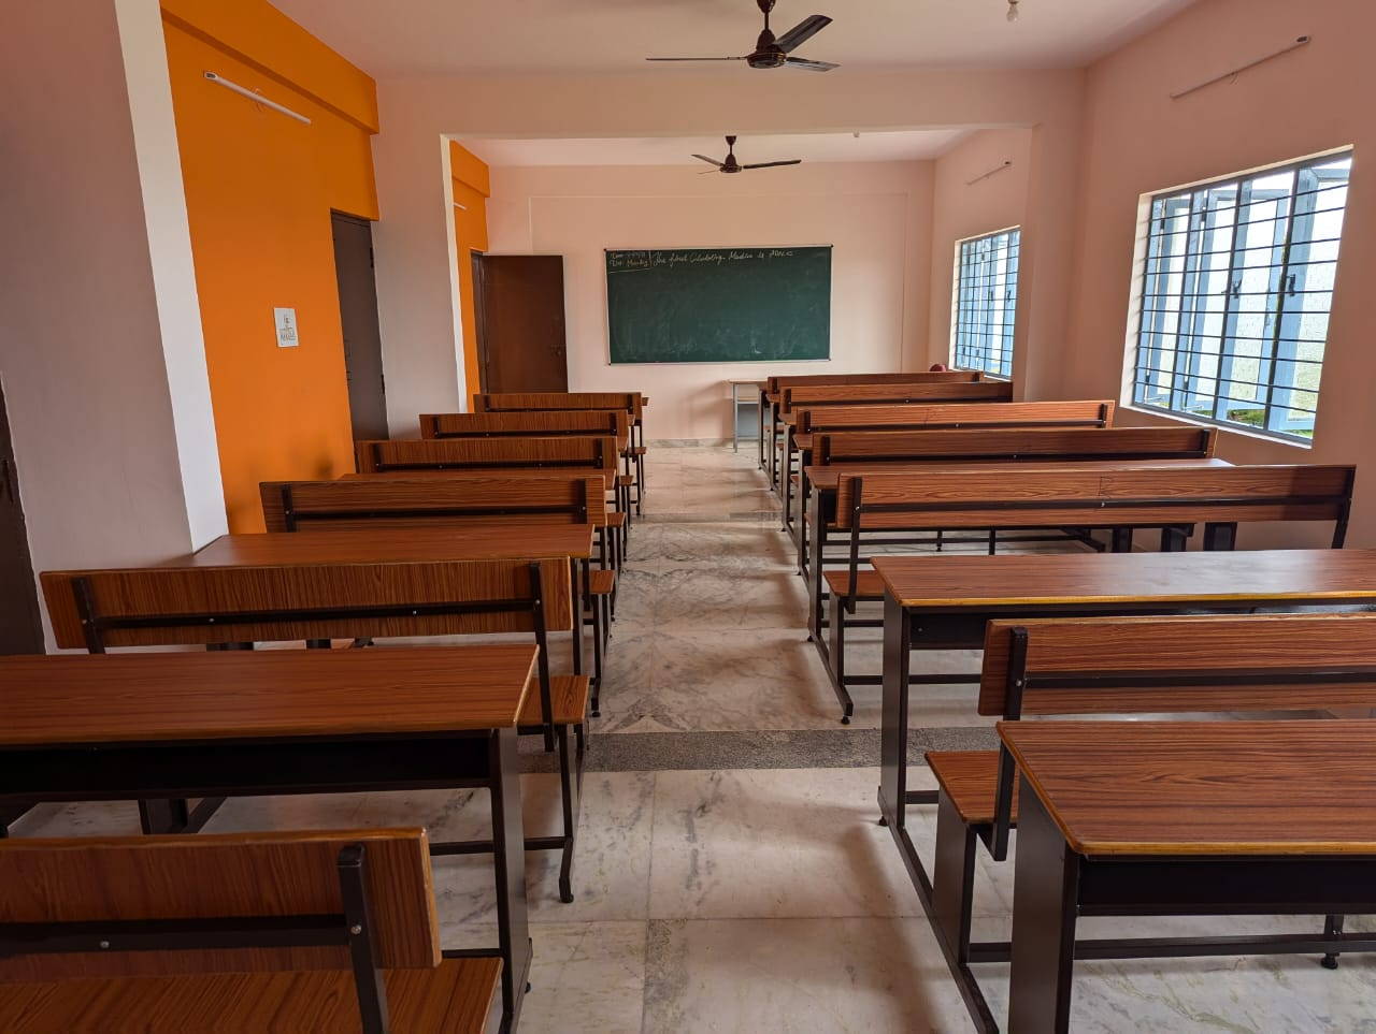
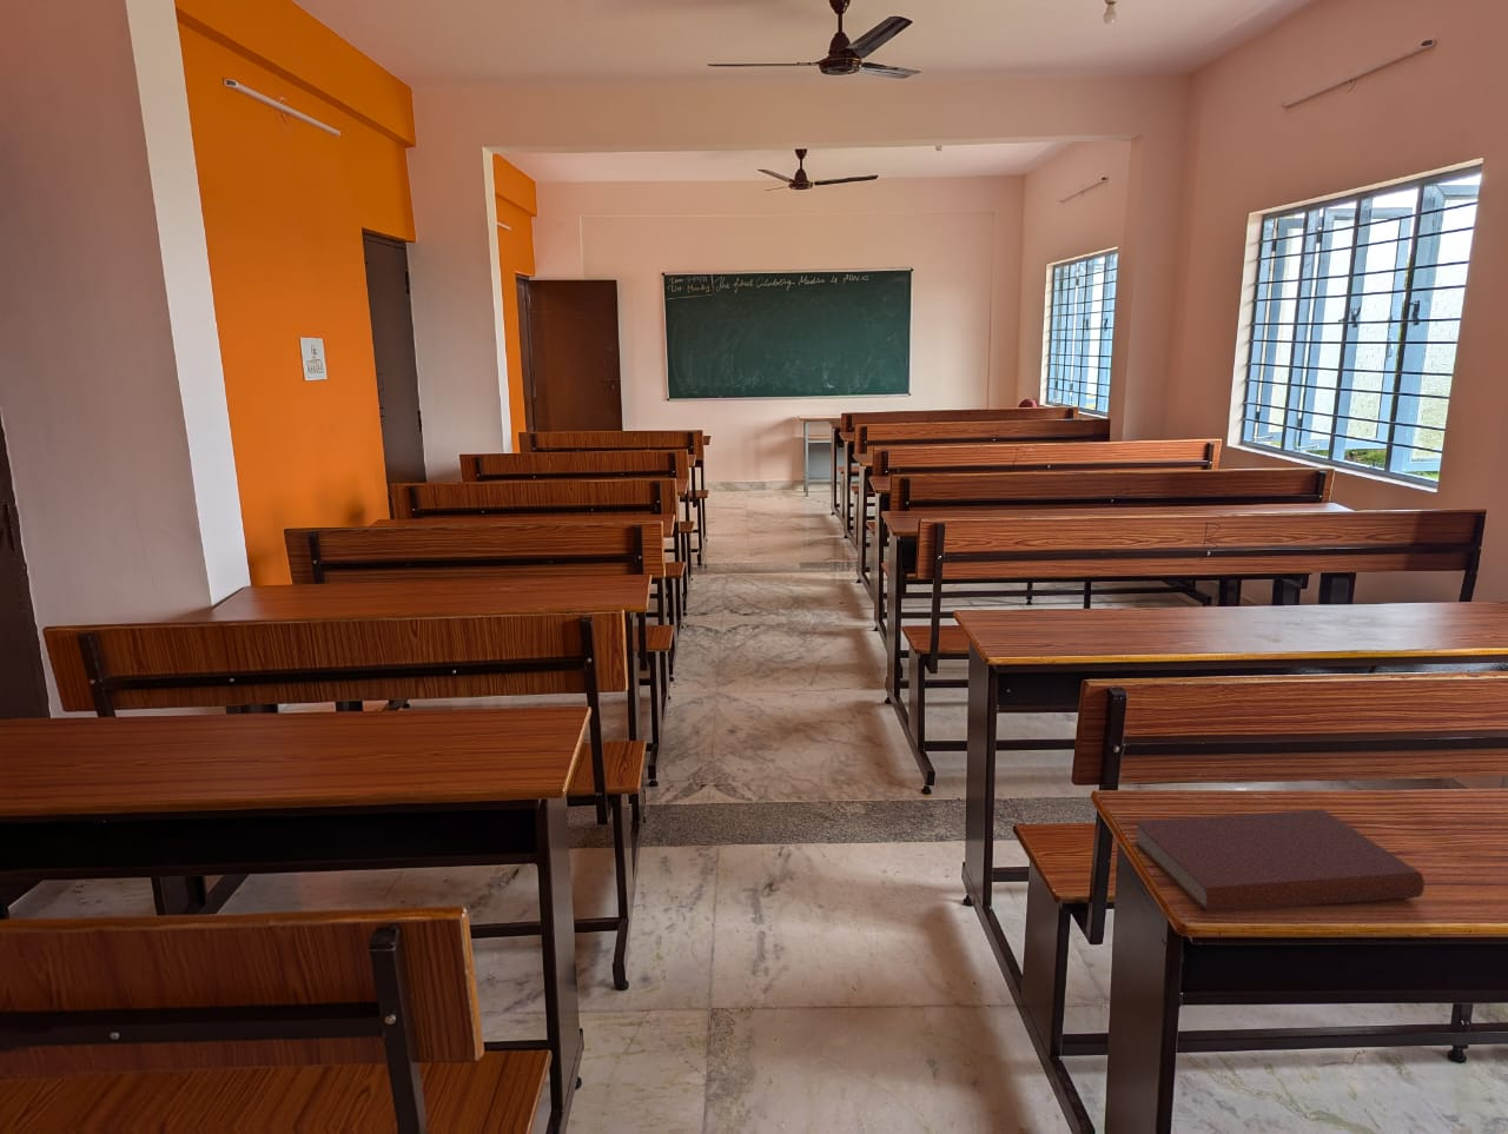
+ book [1130,808,1426,914]
